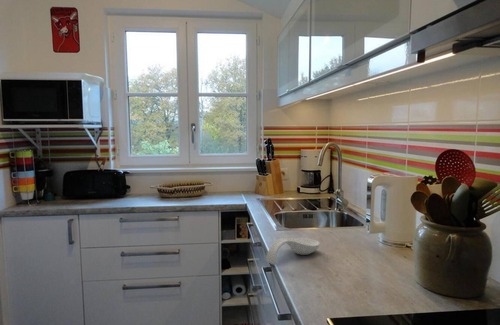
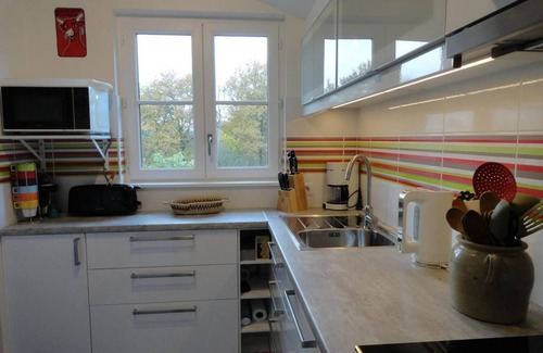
- spoon rest [265,237,321,266]
